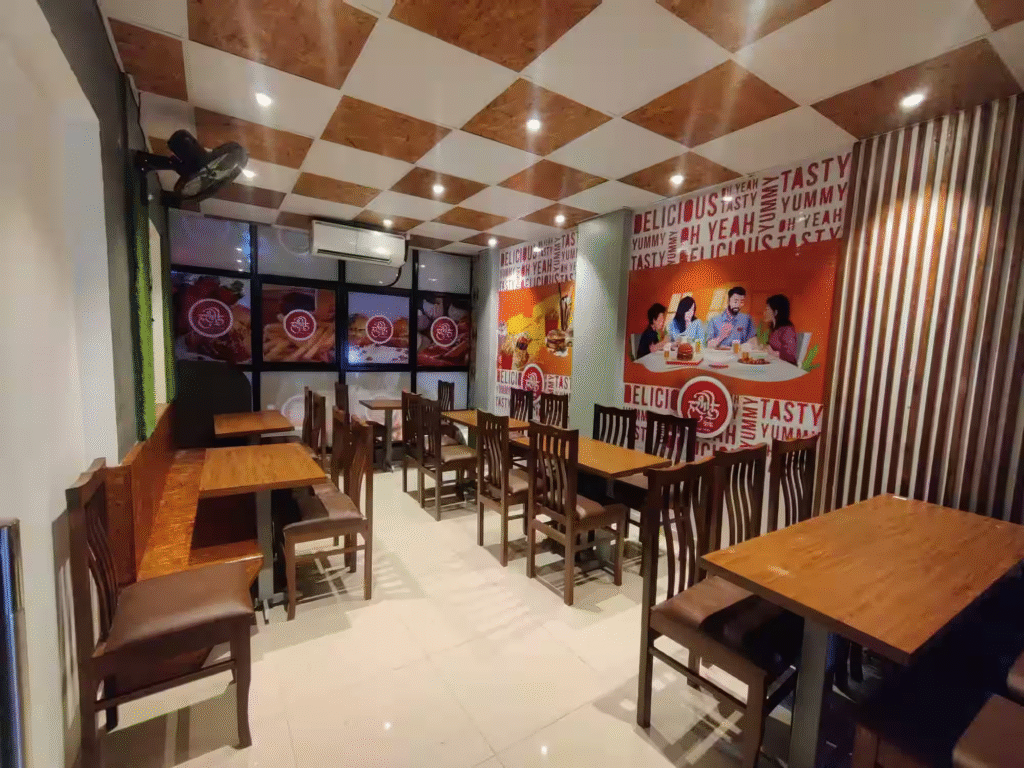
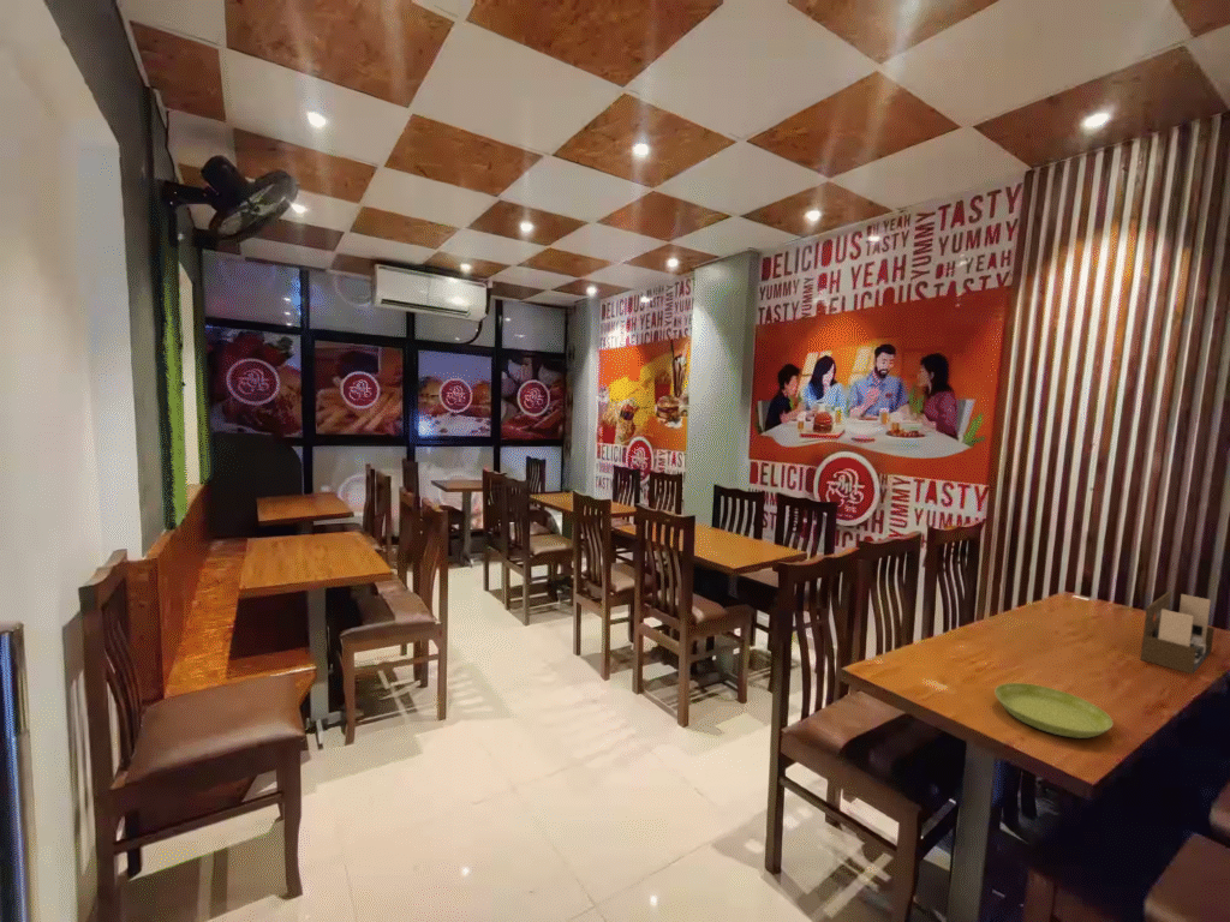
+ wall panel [1140,591,1216,676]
+ saucer [993,682,1113,740]
